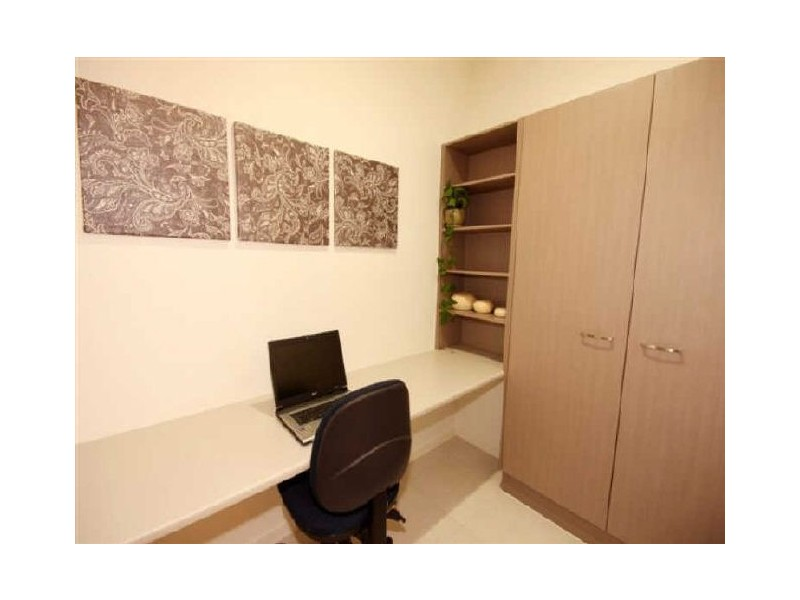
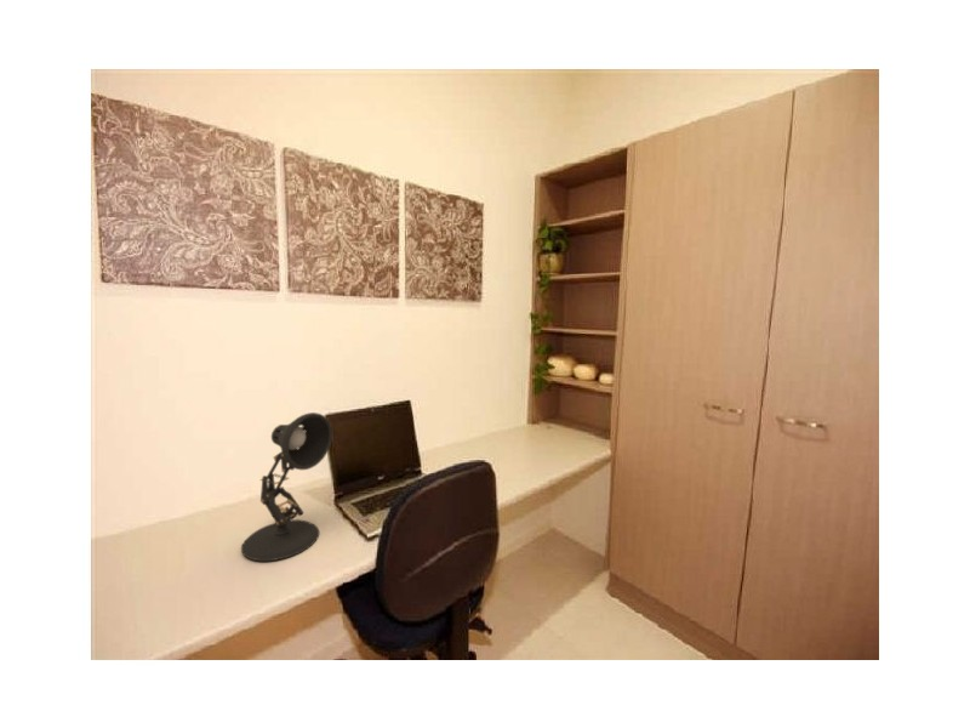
+ desk lamp [240,411,333,562]
